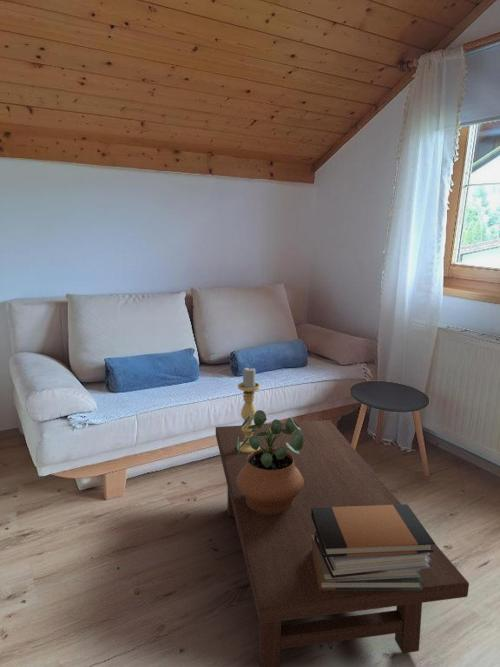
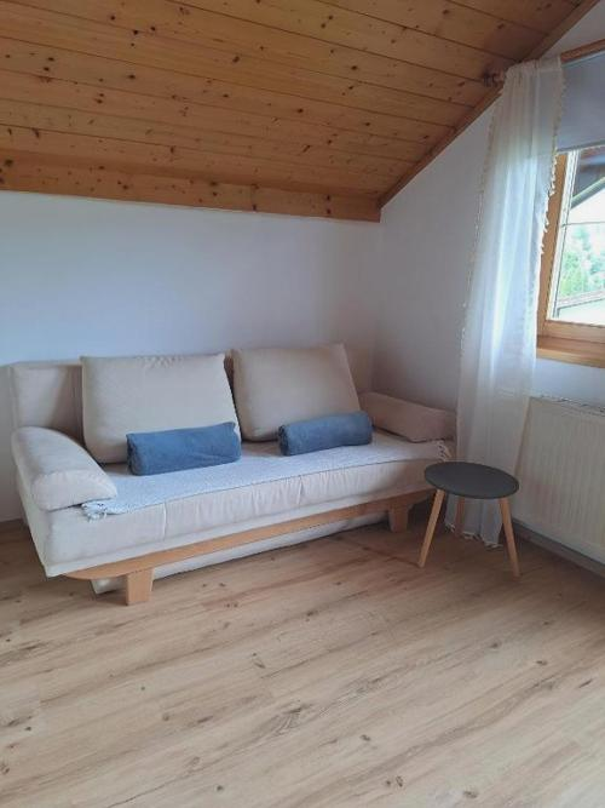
- coffee table [215,419,470,667]
- book stack [311,503,436,590]
- candle holder [237,366,261,453]
- potted plant [236,409,304,514]
